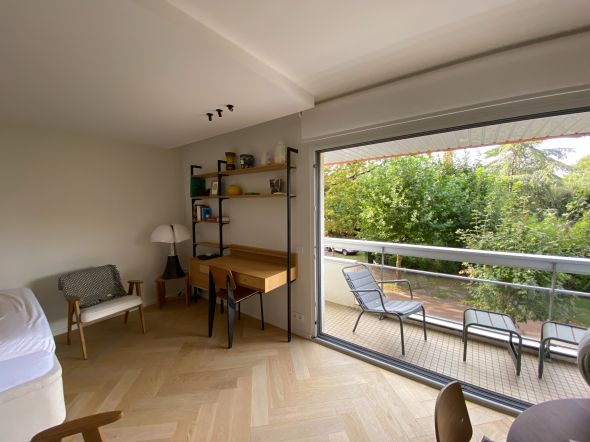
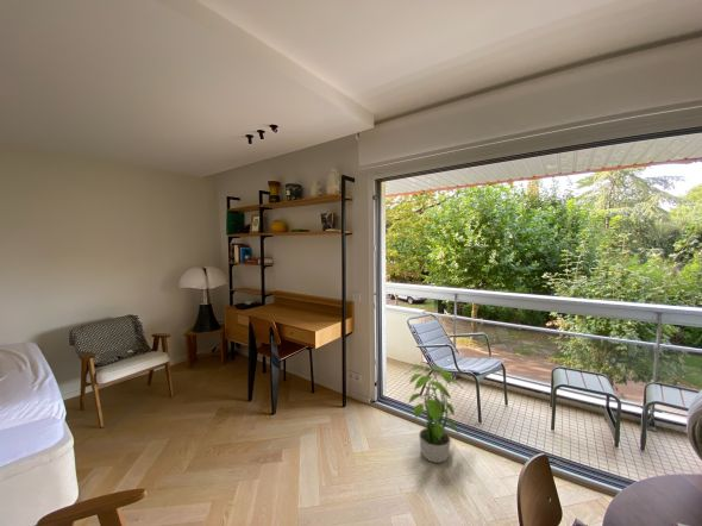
+ potted plant [405,362,464,464]
